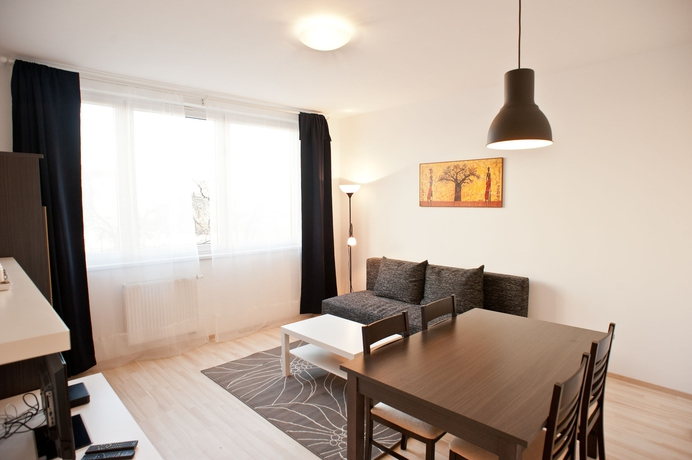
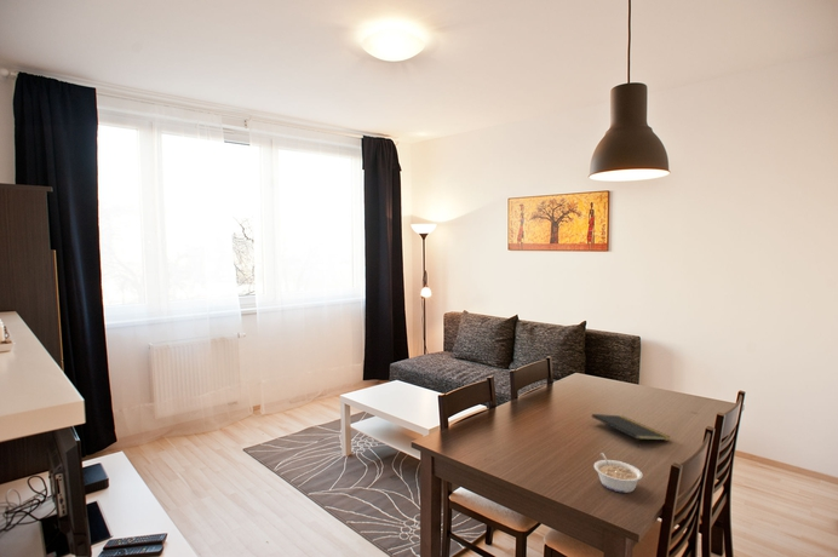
+ legume [592,452,644,494]
+ notepad [591,413,671,449]
